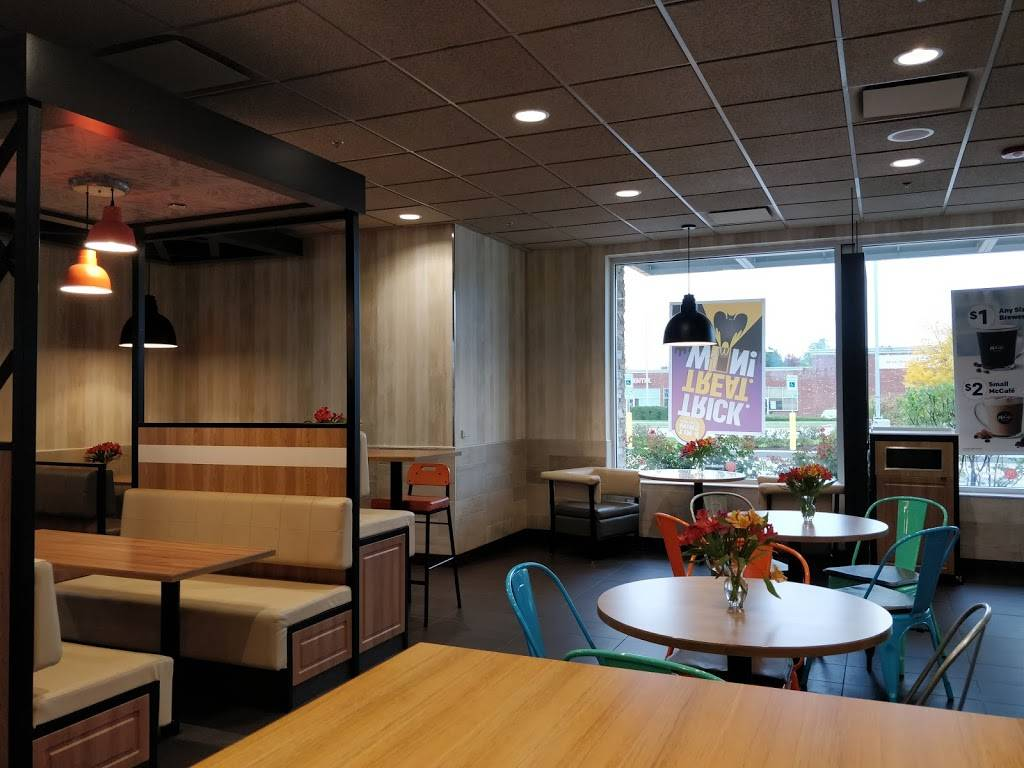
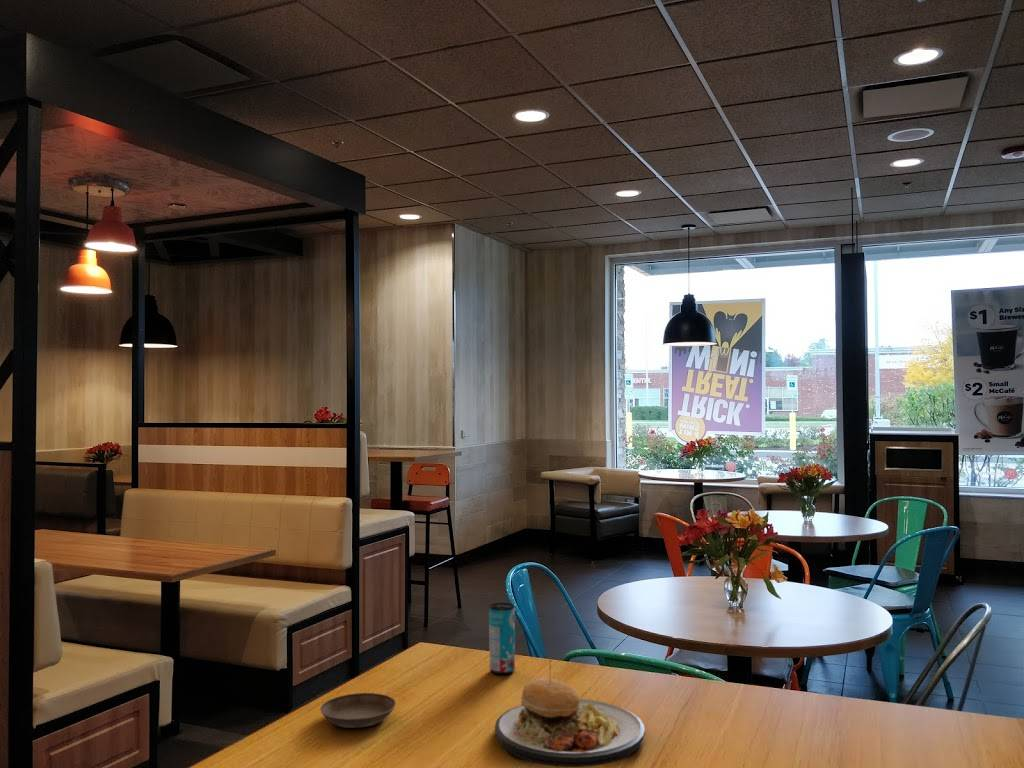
+ plate [494,656,646,768]
+ saucer [319,692,397,729]
+ beverage can [488,602,516,675]
